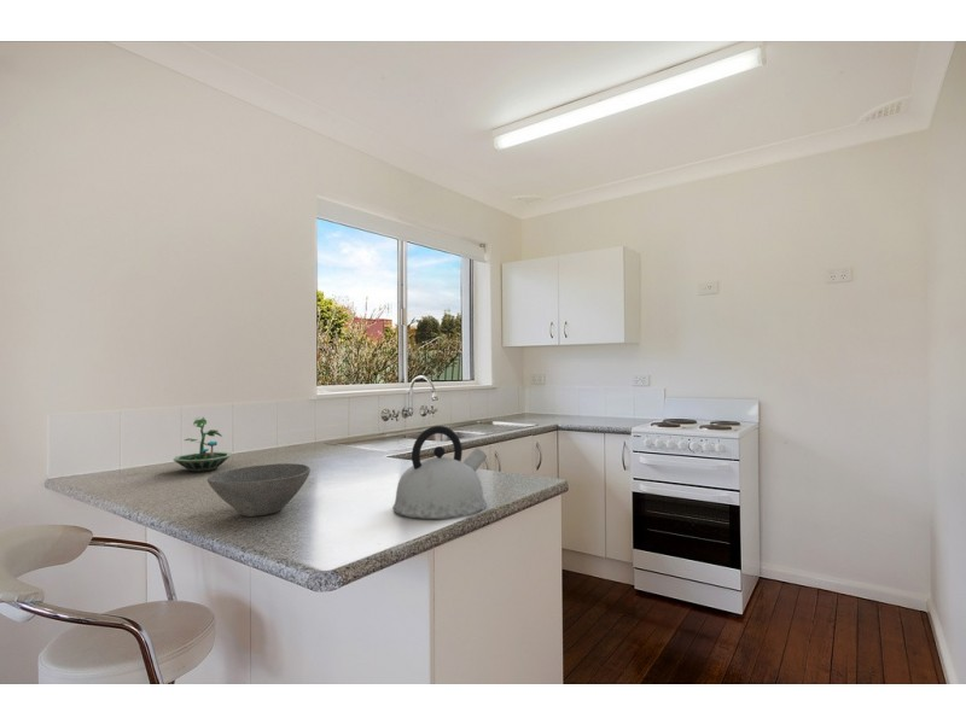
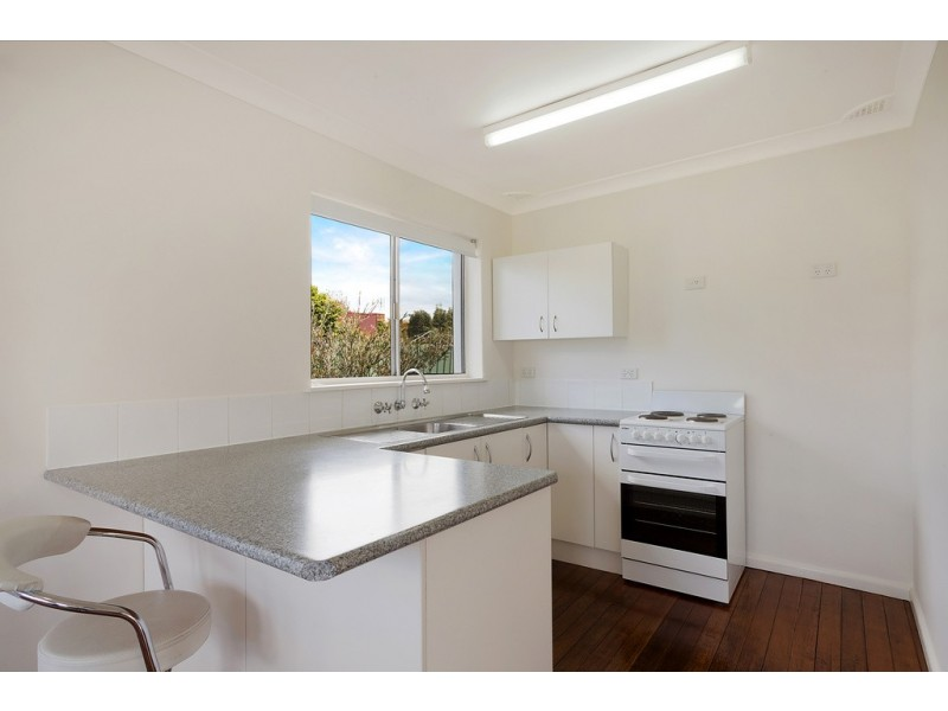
- bowl [206,462,312,518]
- kettle [391,425,488,520]
- terrarium [173,416,233,473]
